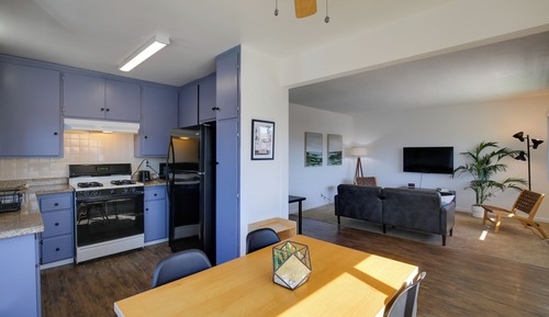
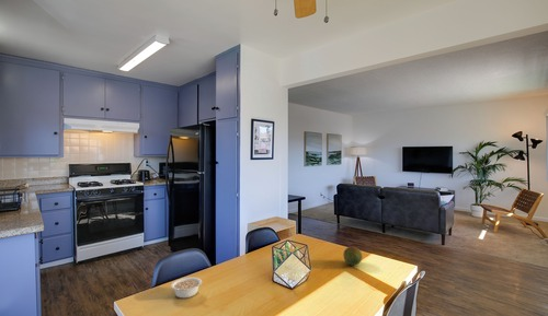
+ fruit [342,245,363,267]
+ legume [170,277,204,299]
